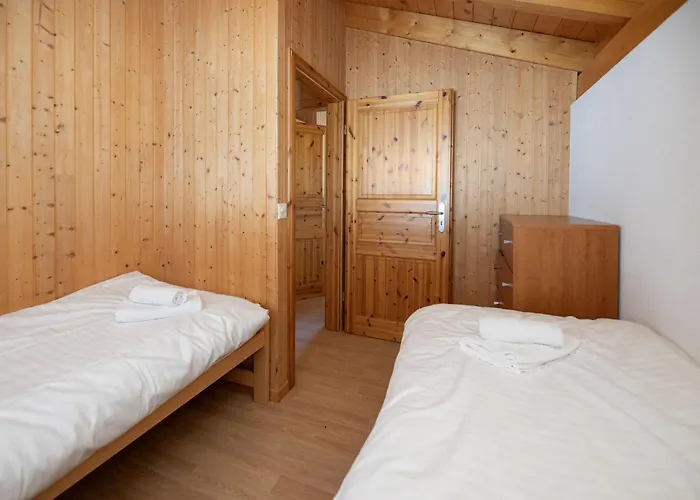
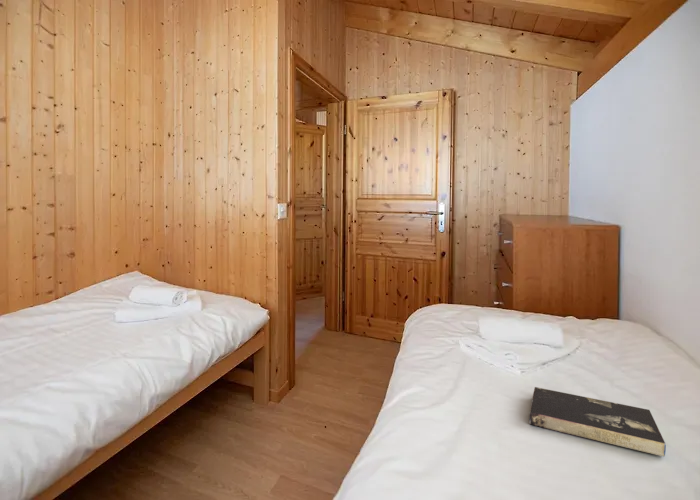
+ book [528,386,667,457]
